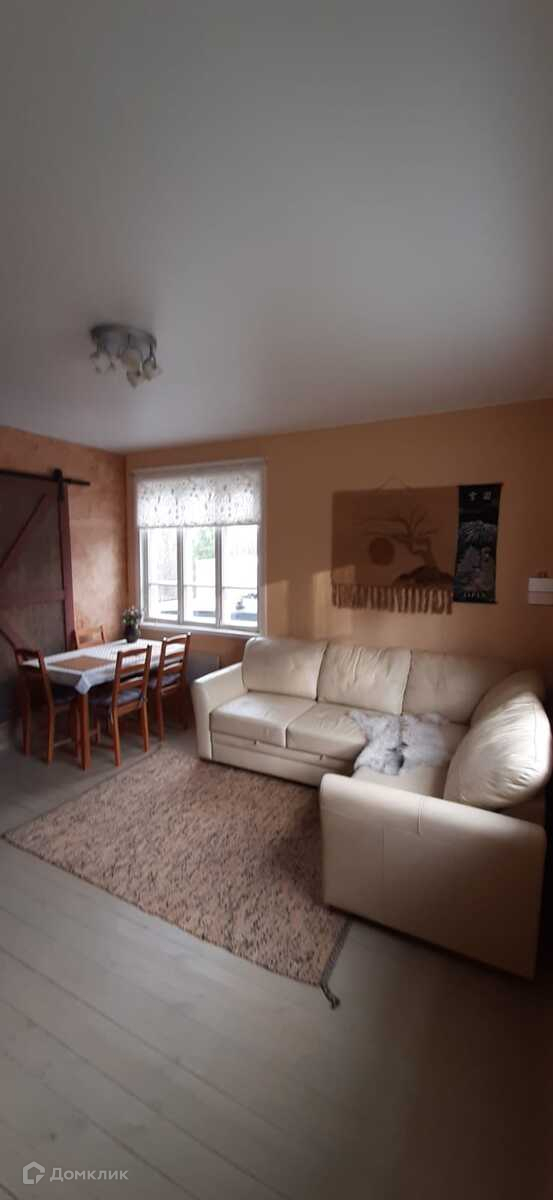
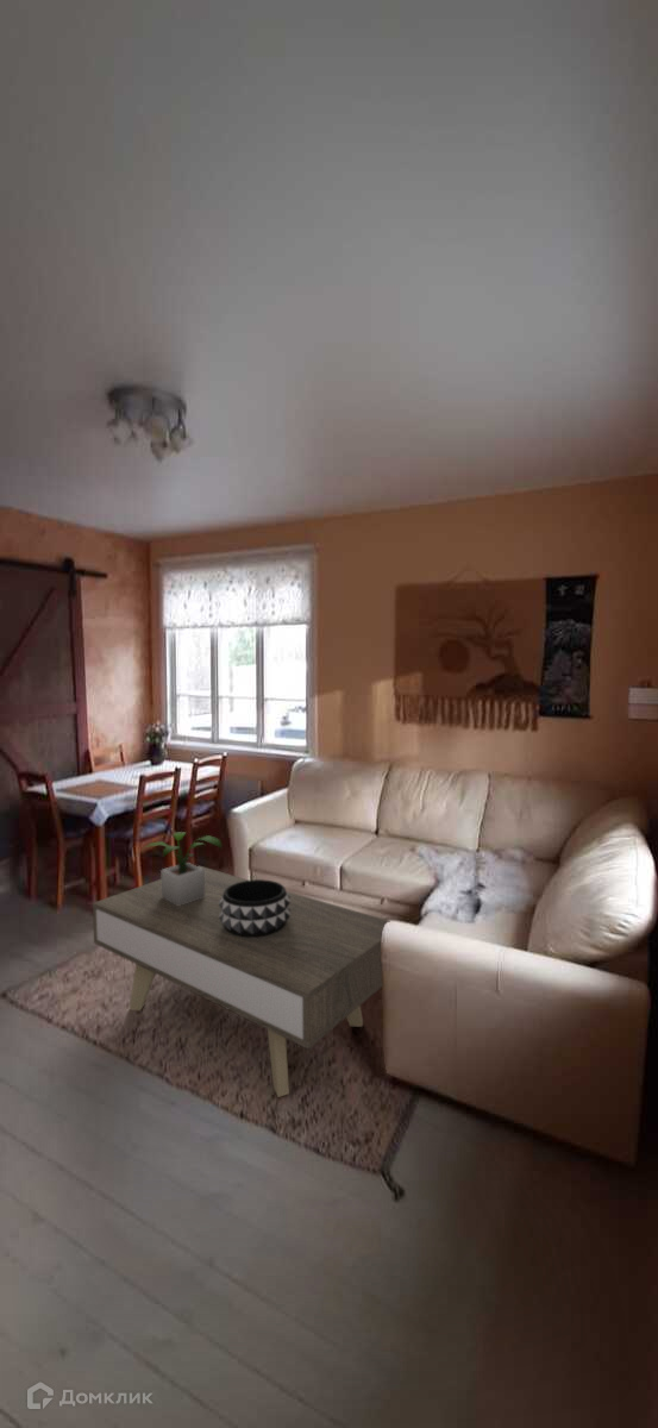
+ decorative bowl [219,878,290,938]
+ coffee table [92,865,391,1098]
+ potted plant [142,831,224,906]
